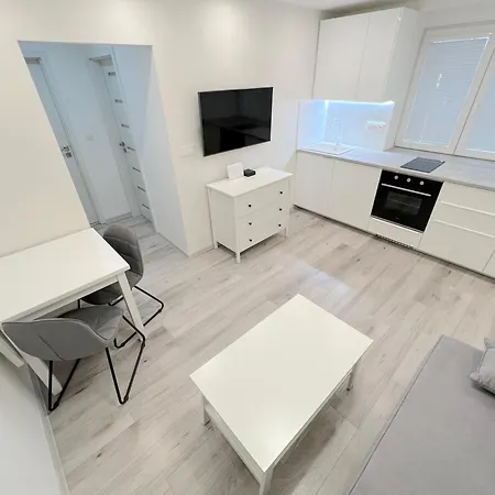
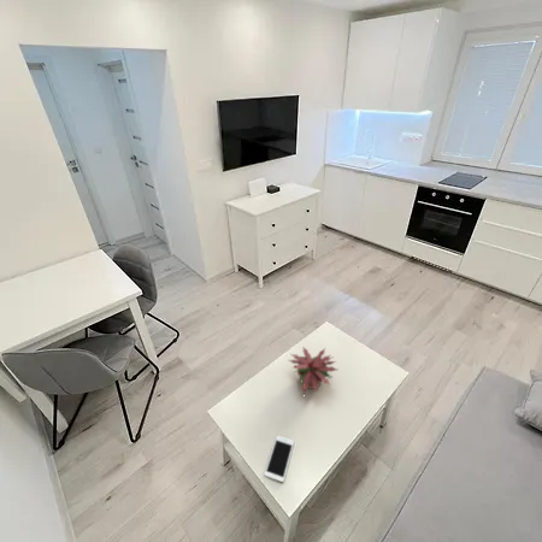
+ potted plant [288,344,338,394]
+ cell phone [263,434,295,483]
